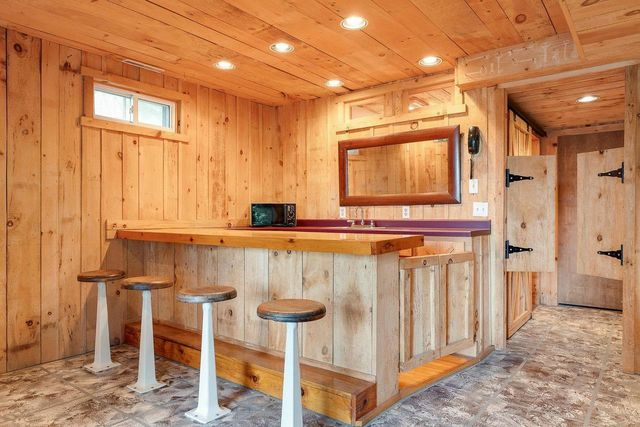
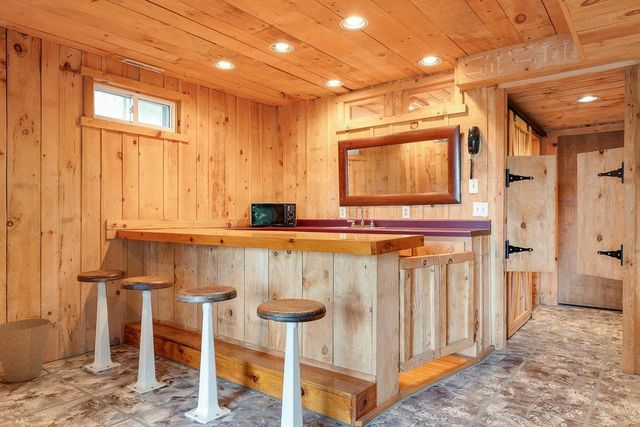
+ trash can [0,318,52,383]
